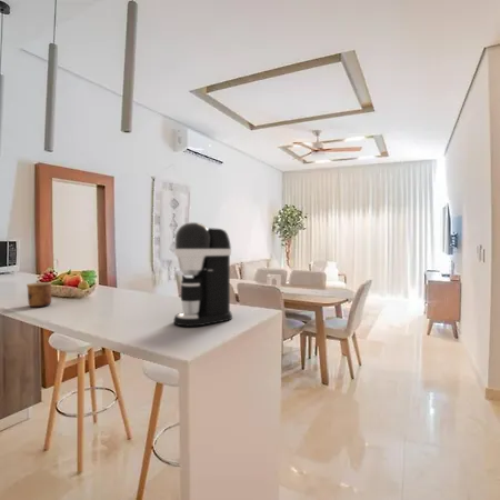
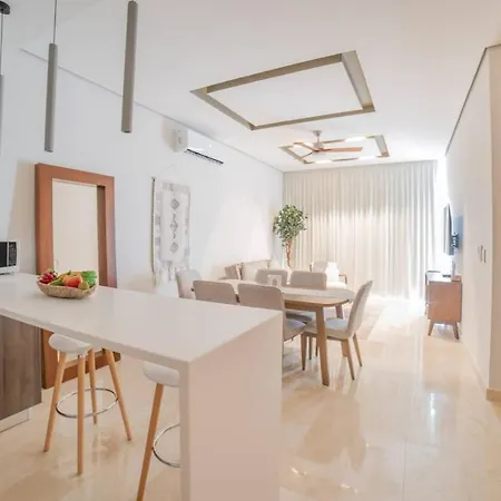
- coffee maker [172,221,233,328]
- cup [26,281,52,308]
